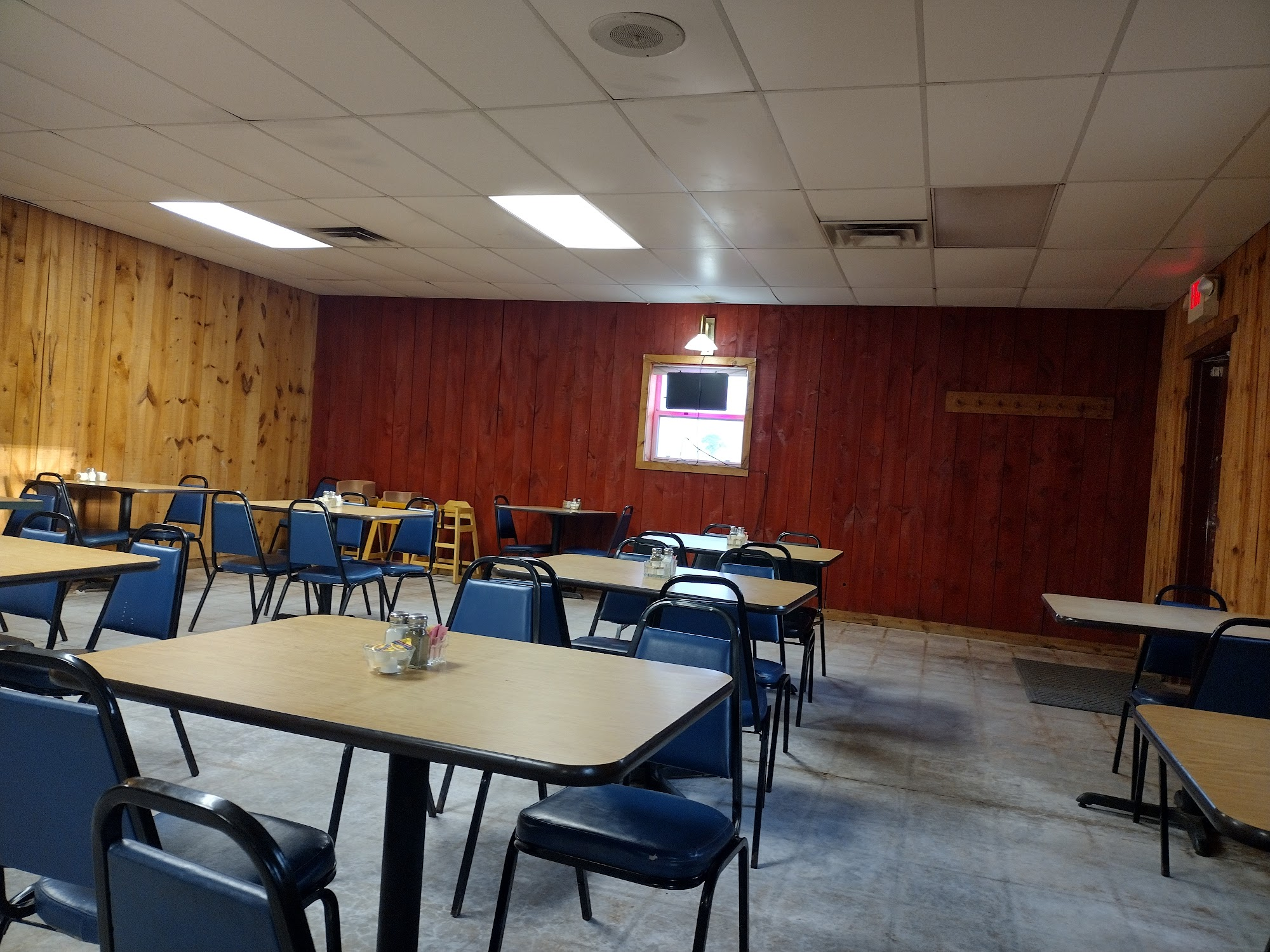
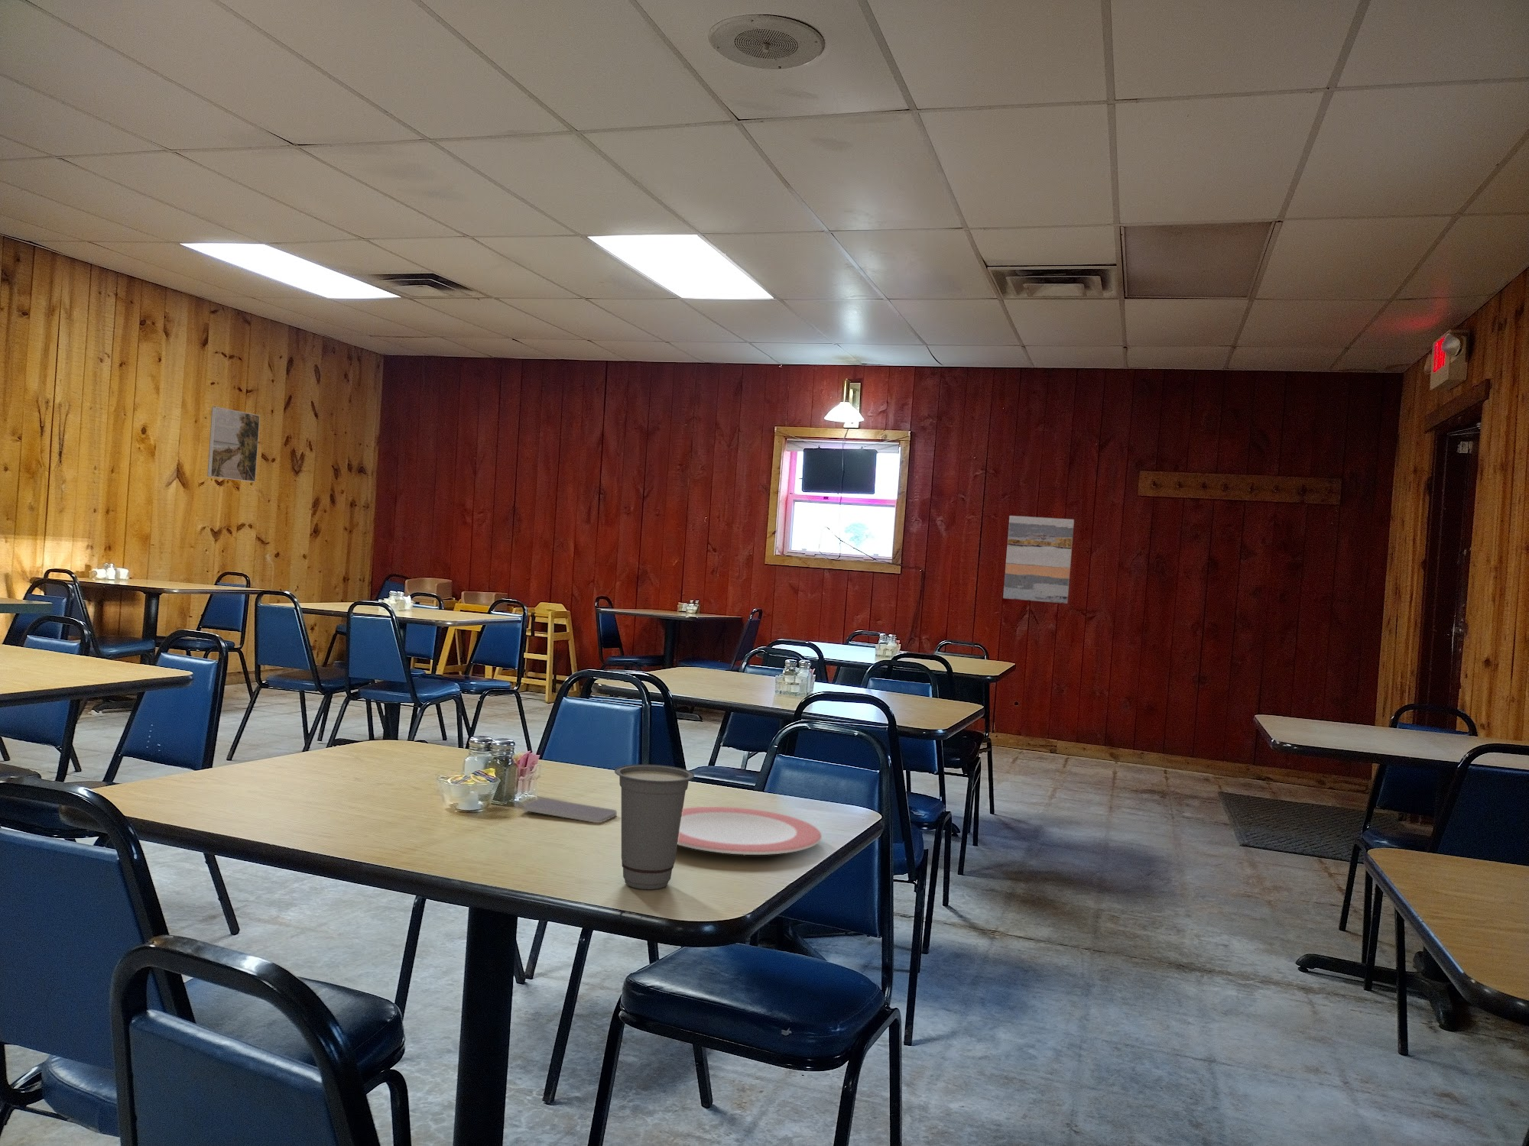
+ plate [678,807,822,856]
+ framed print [206,406,261,483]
+ smartphone [523,798,618,823]
+ wall art [1002,515,1075,604]
+ cup [614,764,695,890]
